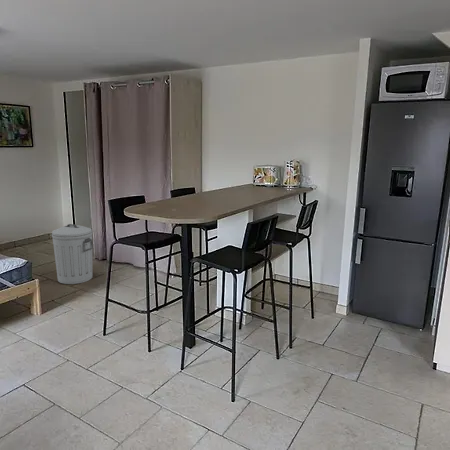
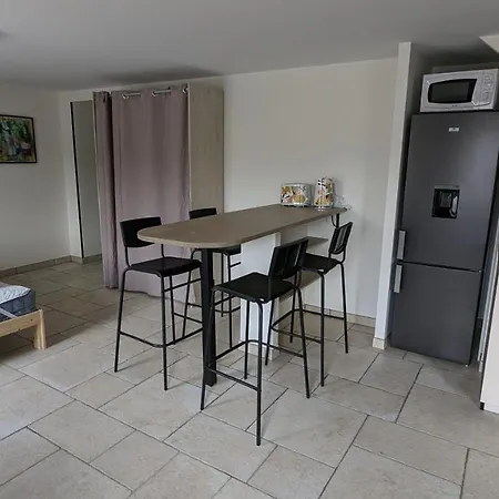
- trash can [51,223,94,285]
